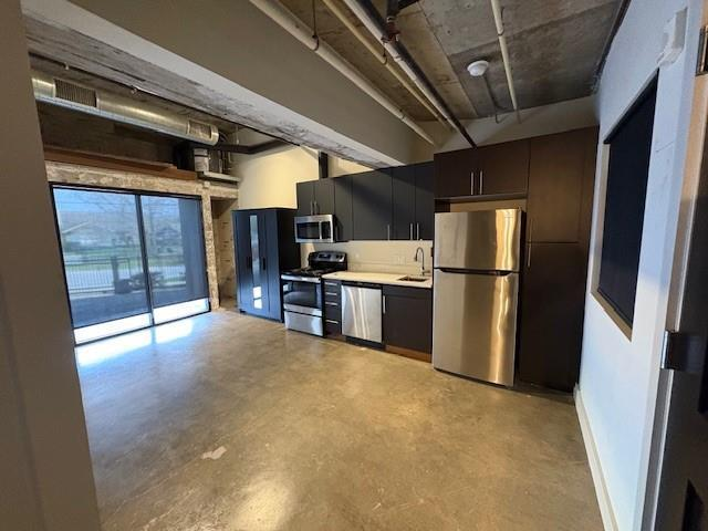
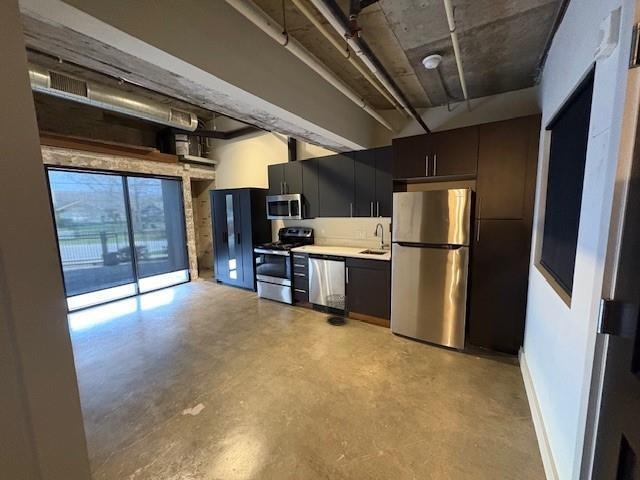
+ waste bin [324,293,349,326]
